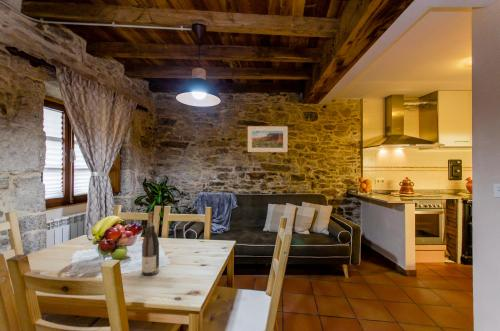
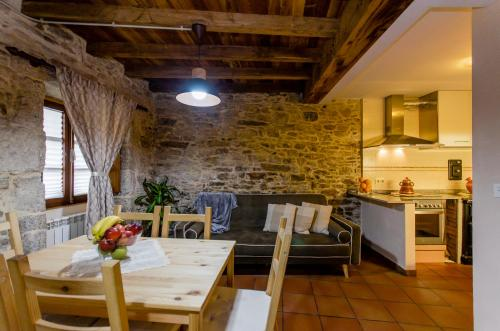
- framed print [247,125,289,153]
- wine bottle [141,211,160,276]
